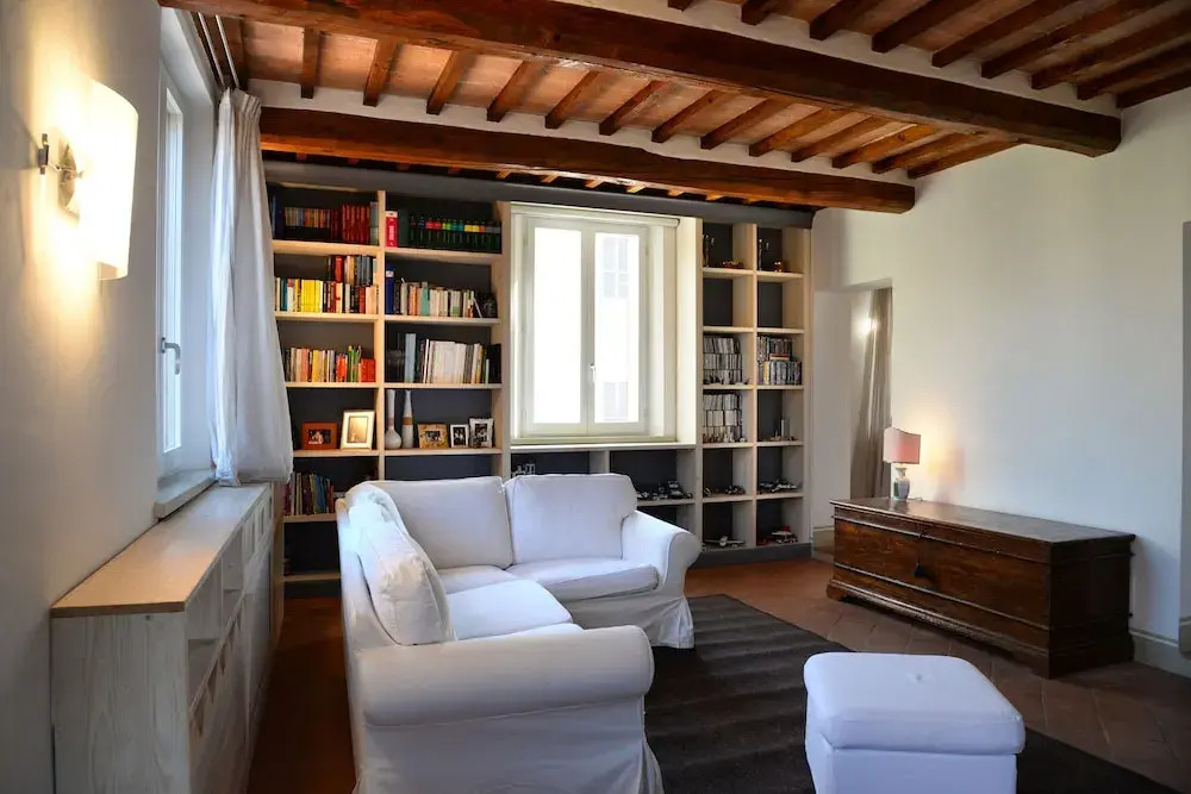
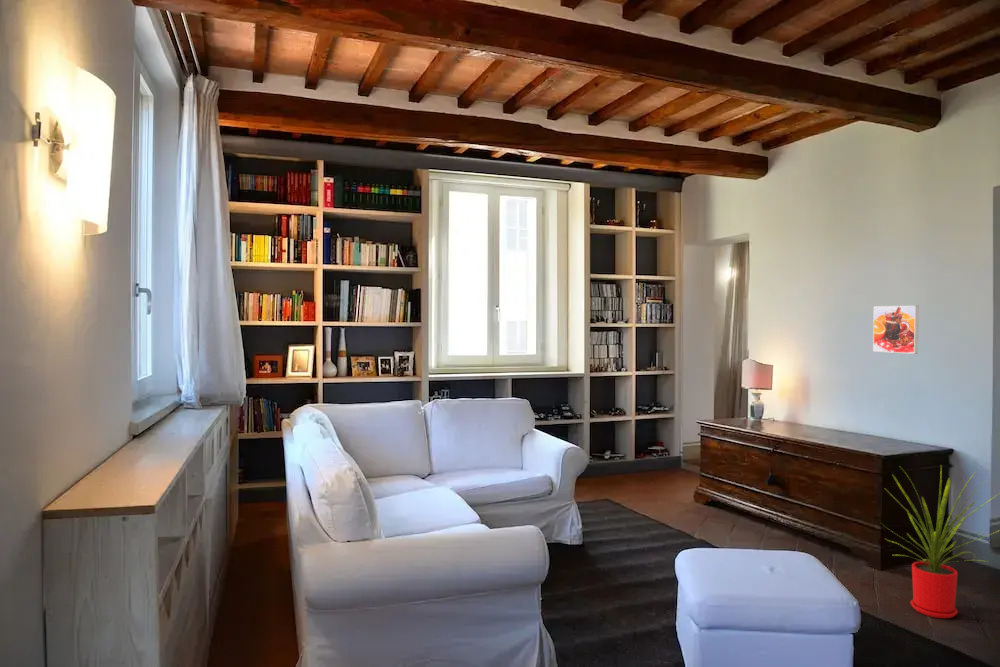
+ house plant [881,465,1000,619]
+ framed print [872,305,920,355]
